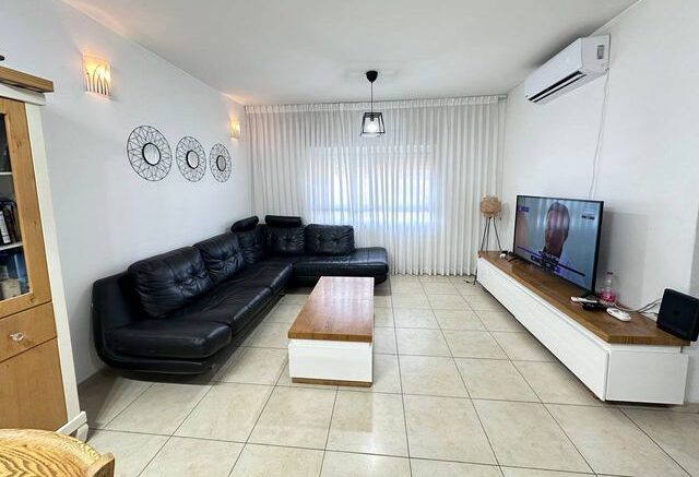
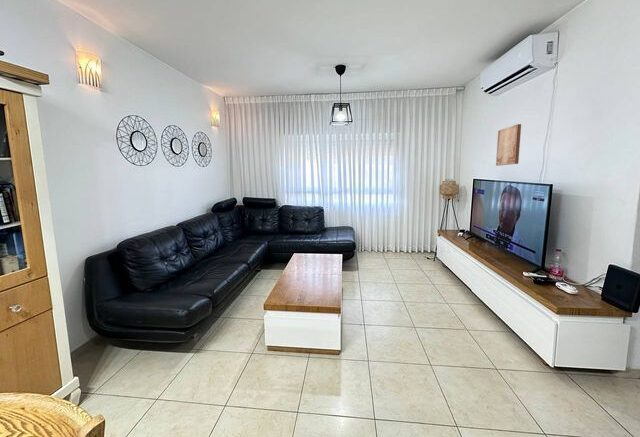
+ wall art [495,123,522,167]
